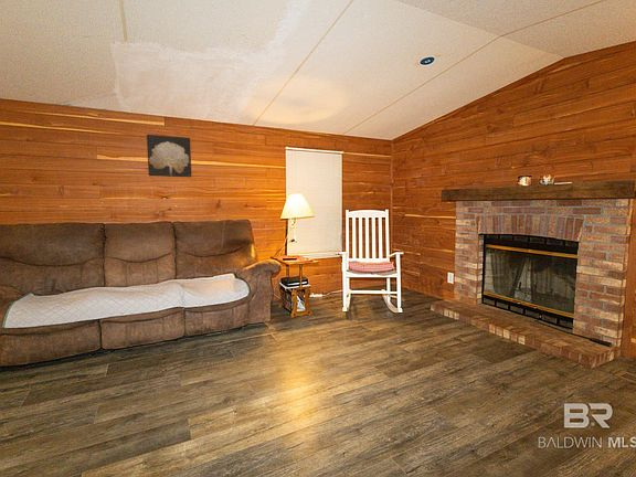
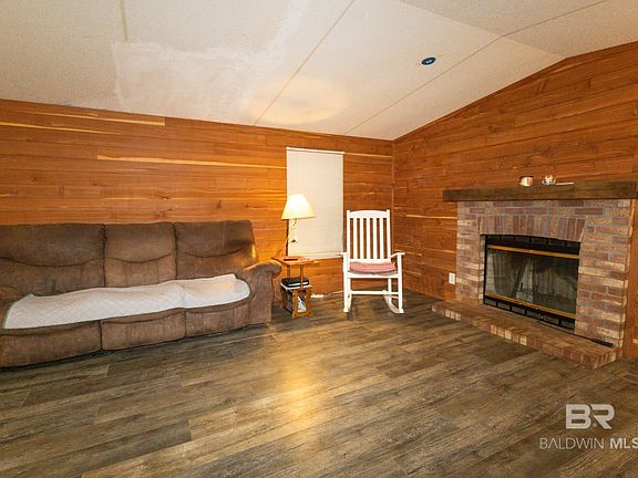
- wall art [146,134,192,179]
